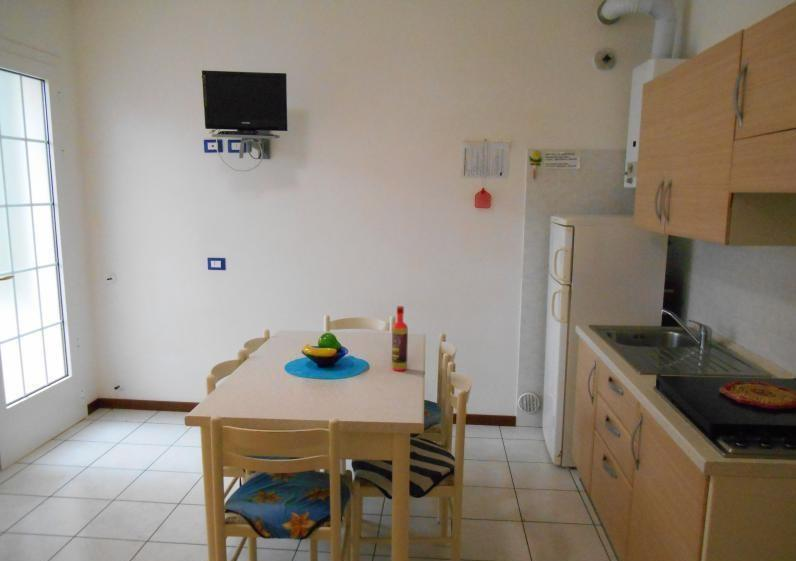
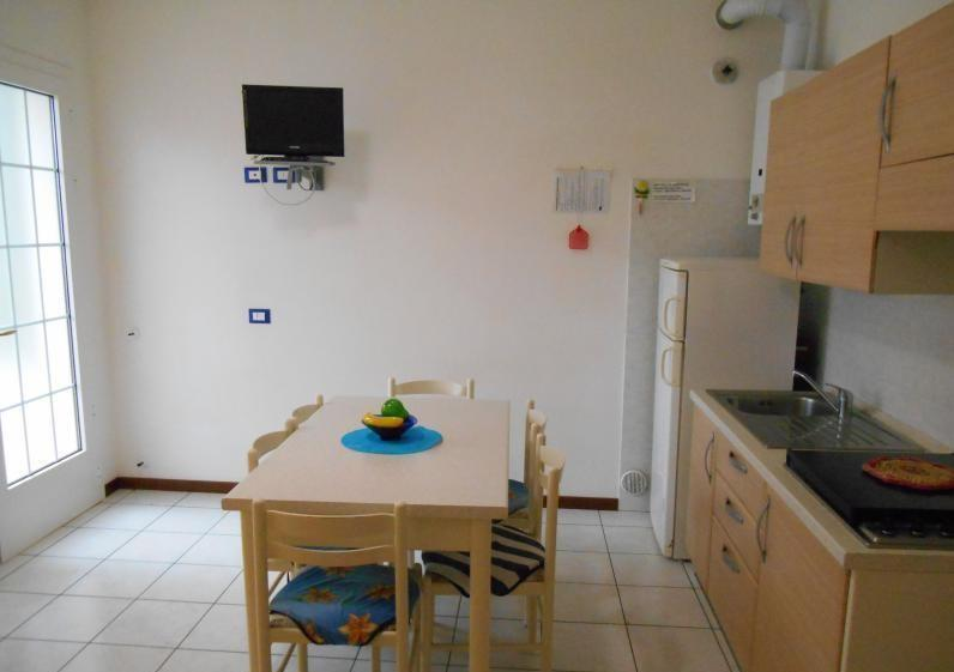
- bottle [391,305,409,372]
